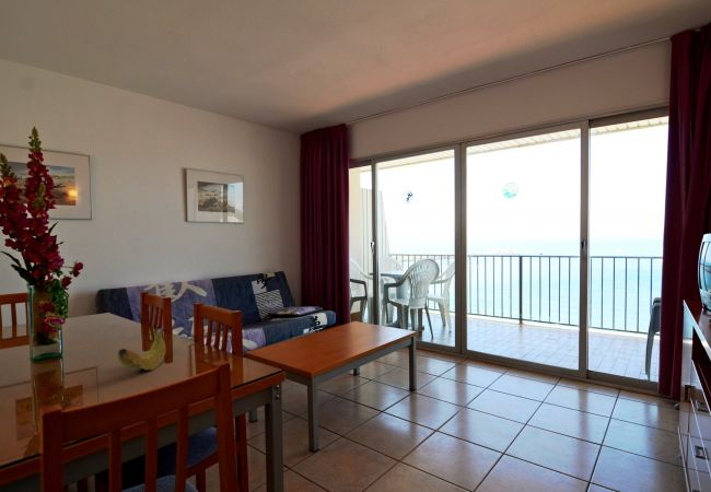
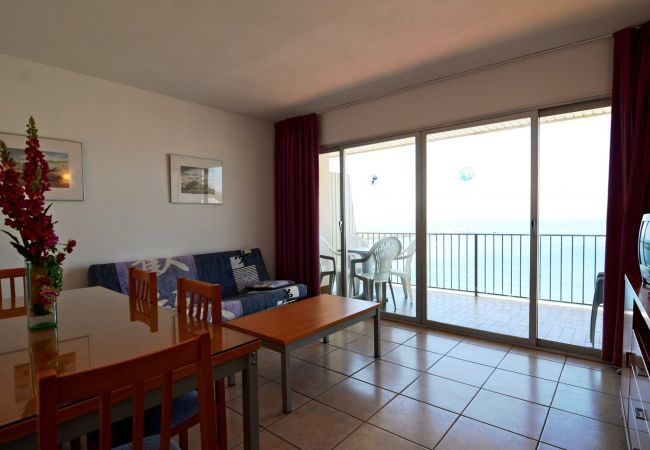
- fruit [117,328,166,371]
